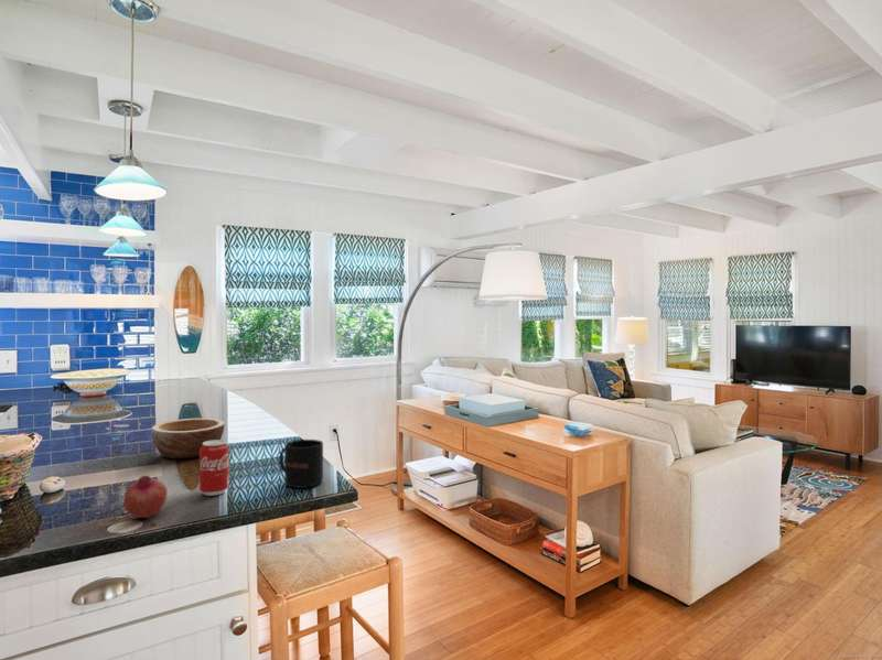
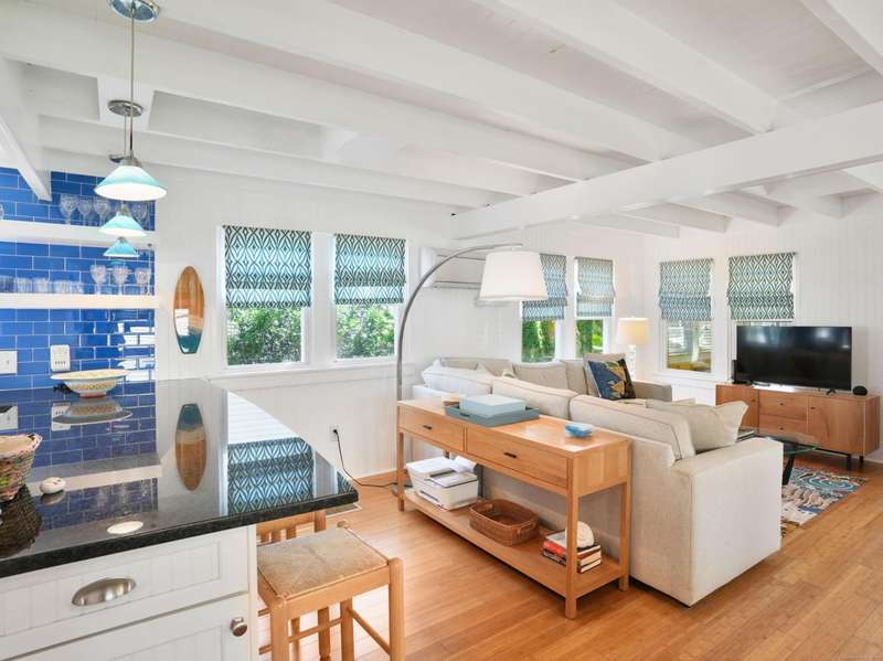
- beverage can [198,439,229,497]
- mug [278,439,324,489]
- fruit [122,474,169,519]
- bowl [150,418,226,459]
